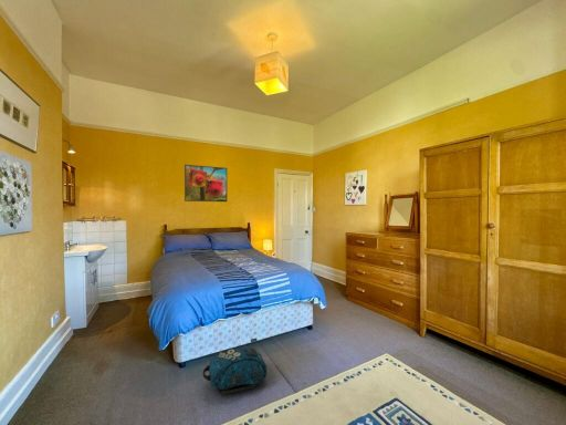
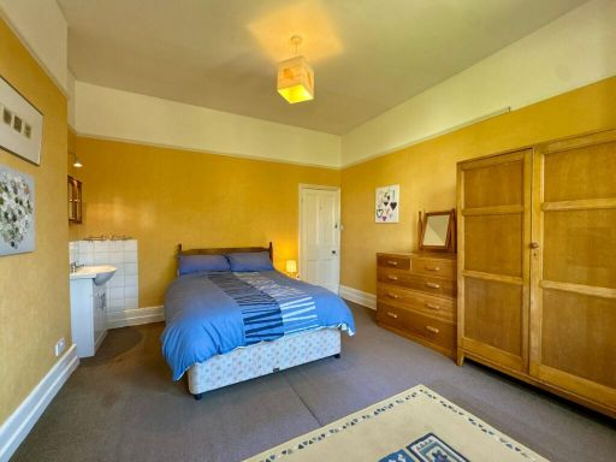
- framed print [184,164,228,203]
- backpack [202,346,269,394]
